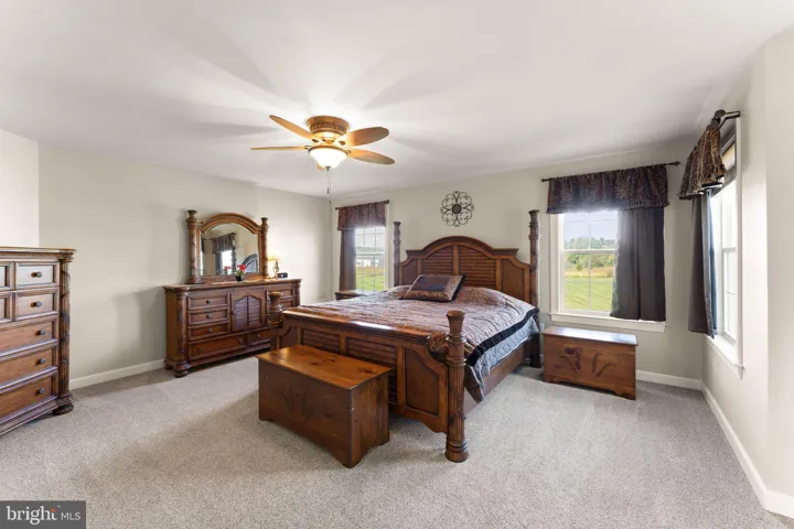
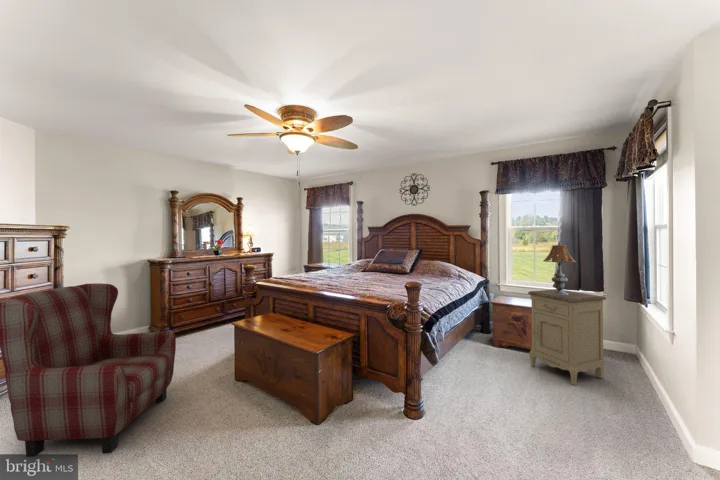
+ table lamp [542,240,585,295]
+ armchair [0,282,177,458]
+ nightstand [527,288,607,386]
